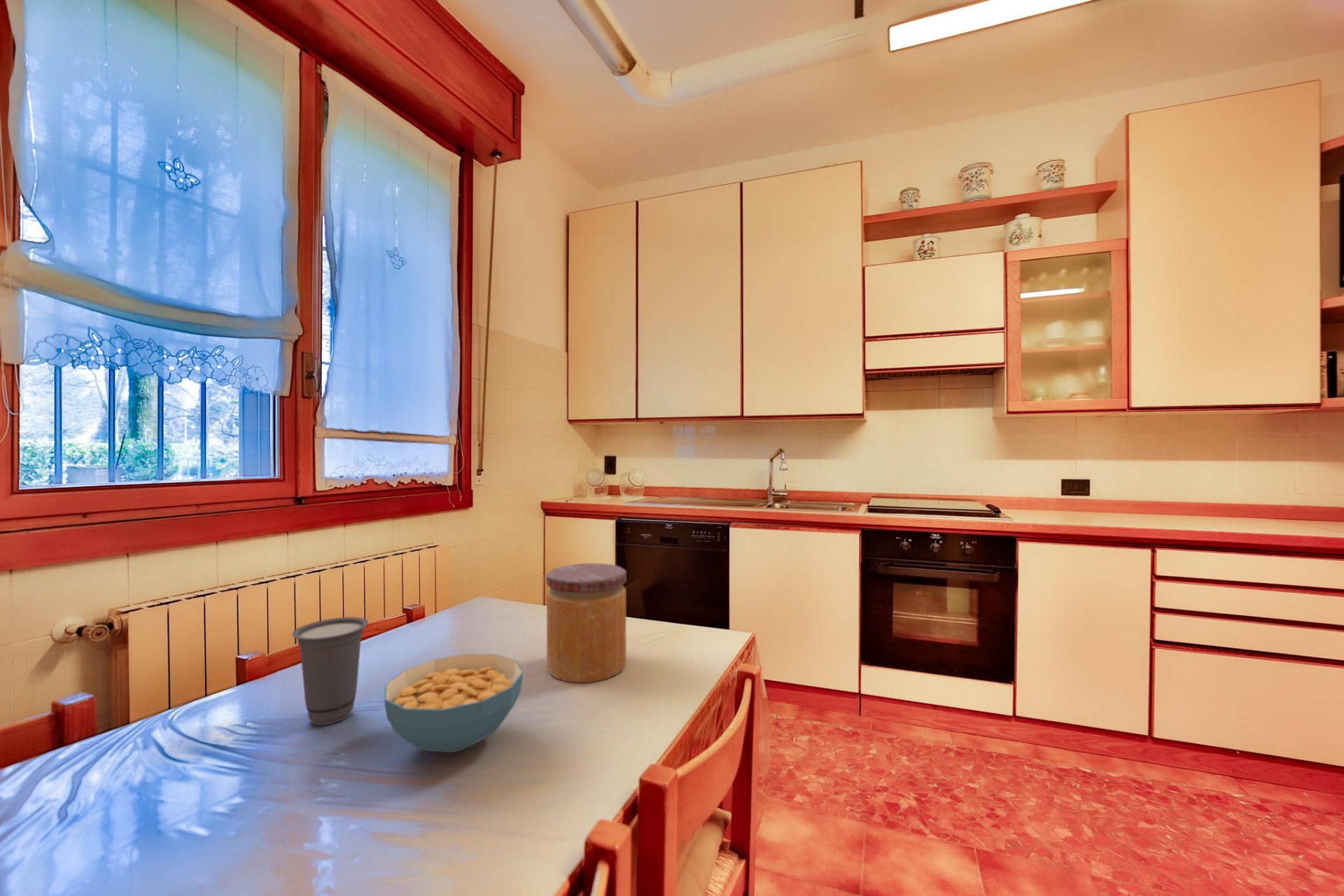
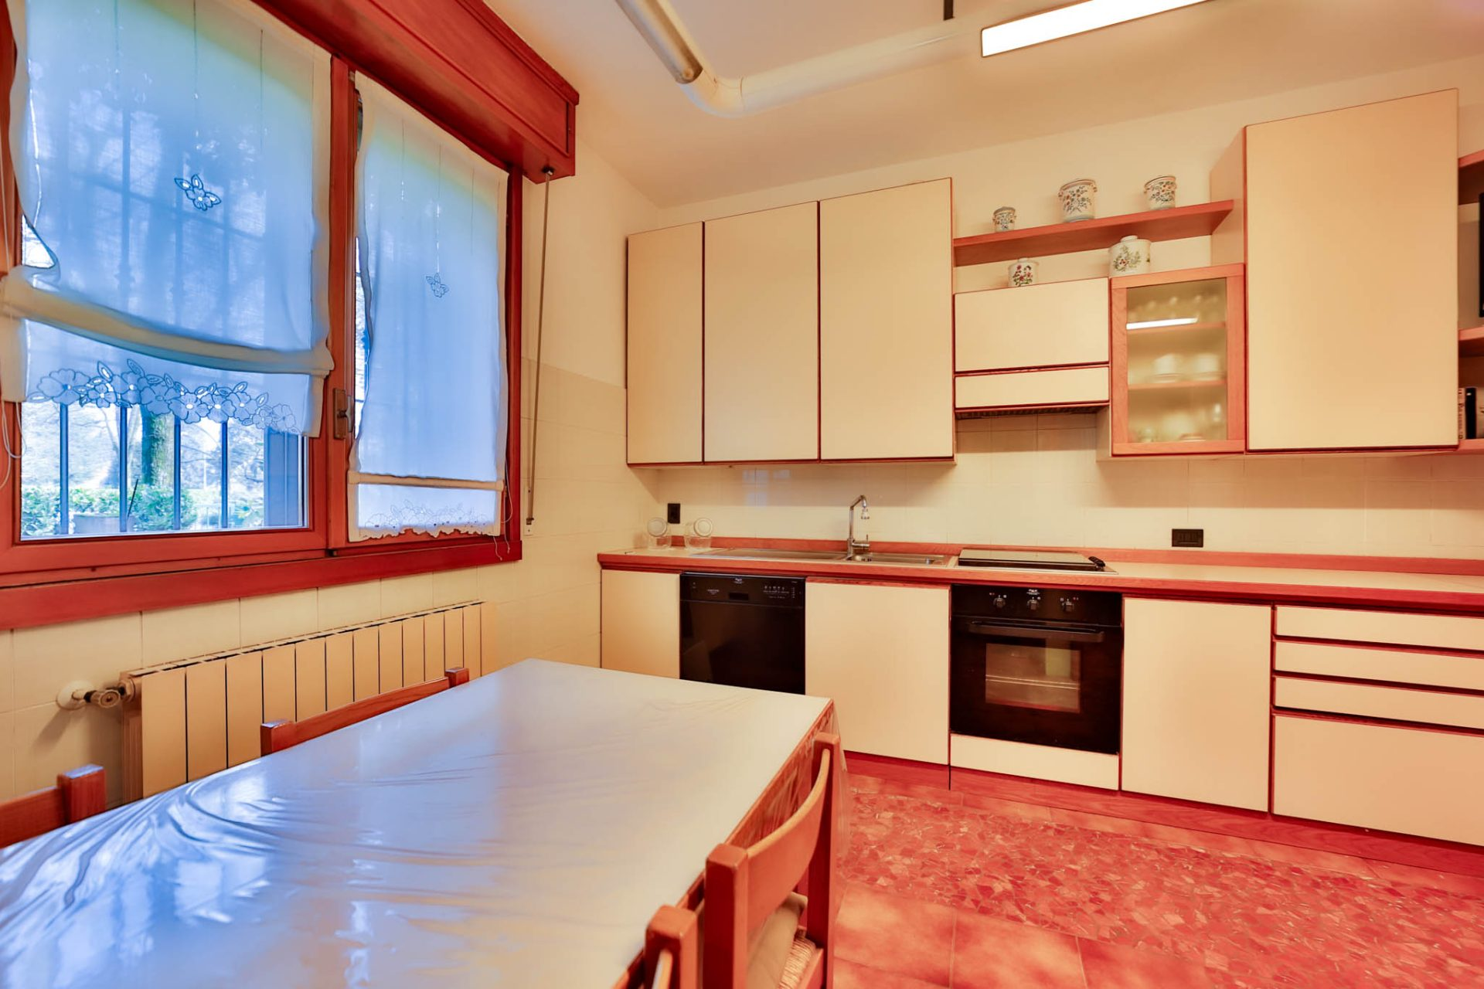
- cereal bowl [384,653,524,753]
- cup [291,617,369,726]
- jar [545,563,627,683]
